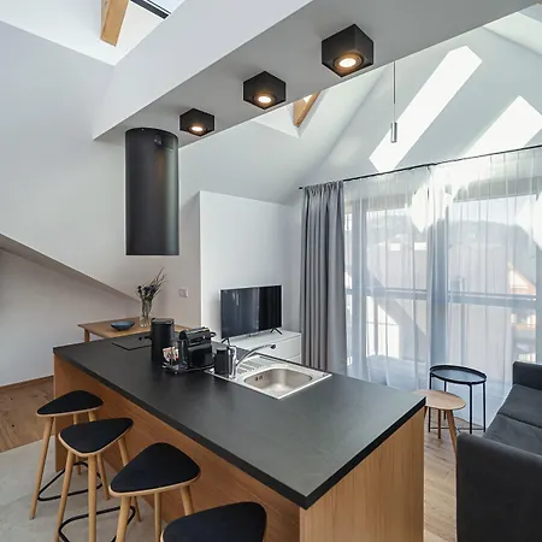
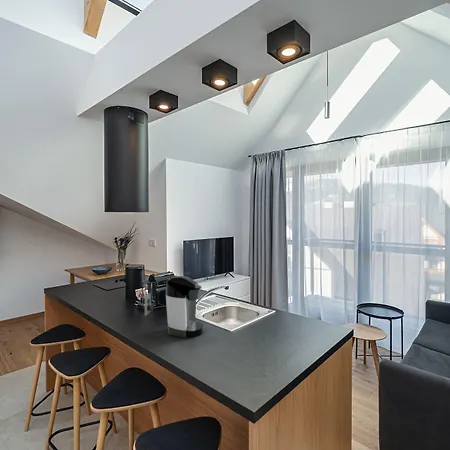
+ coffee maker [144,275,205,339]
